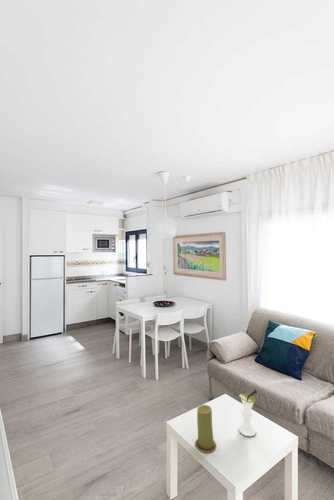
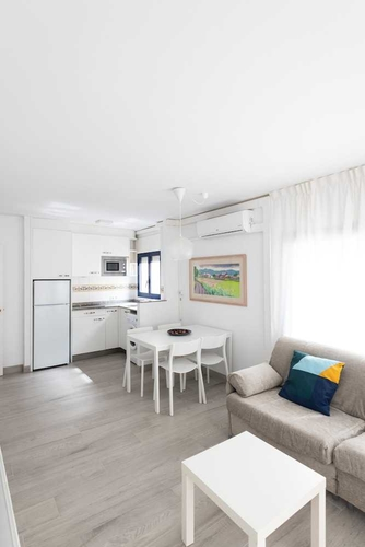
- candle [194,404,217,454]
- vase [238,388,258,437]
